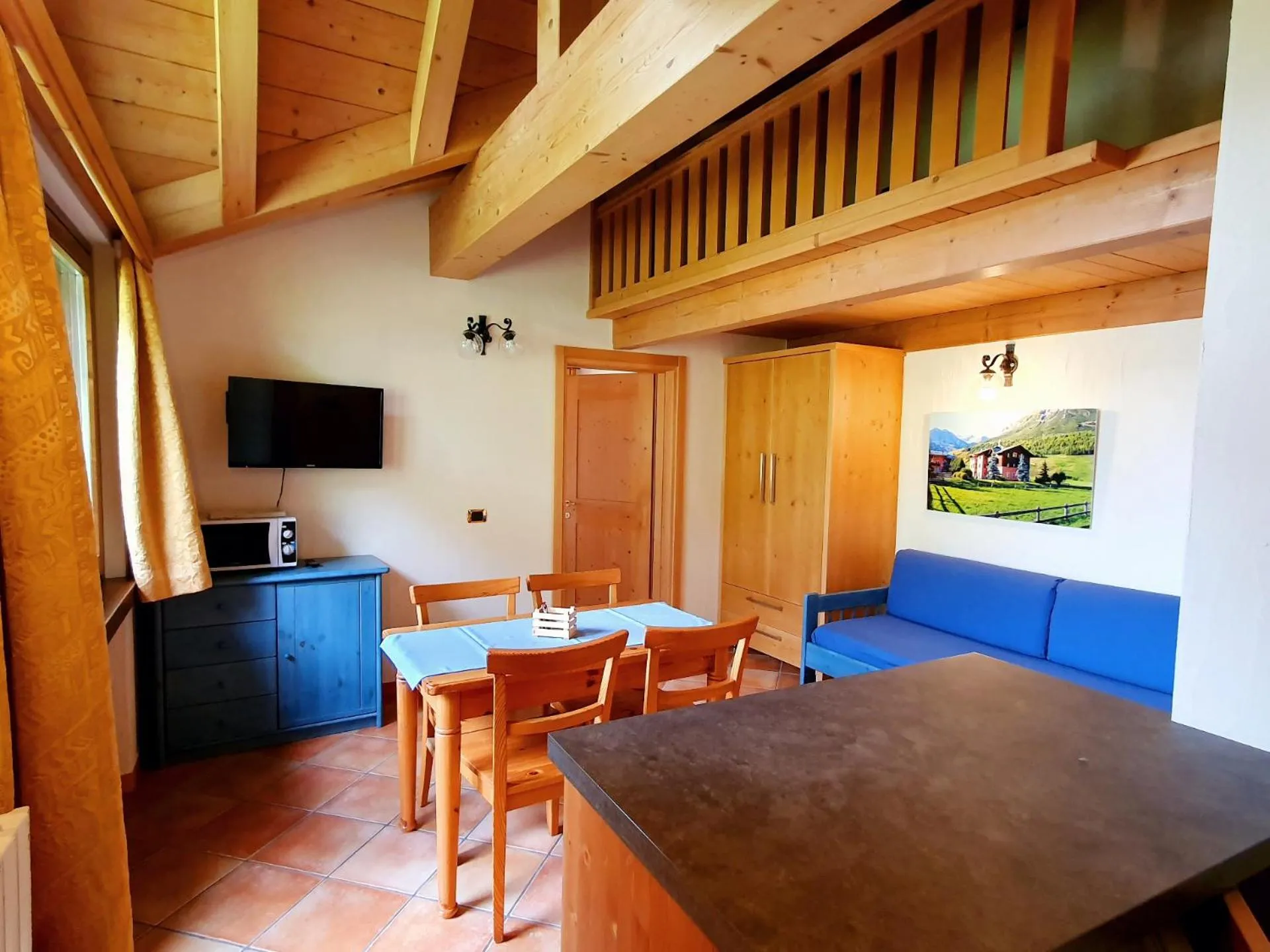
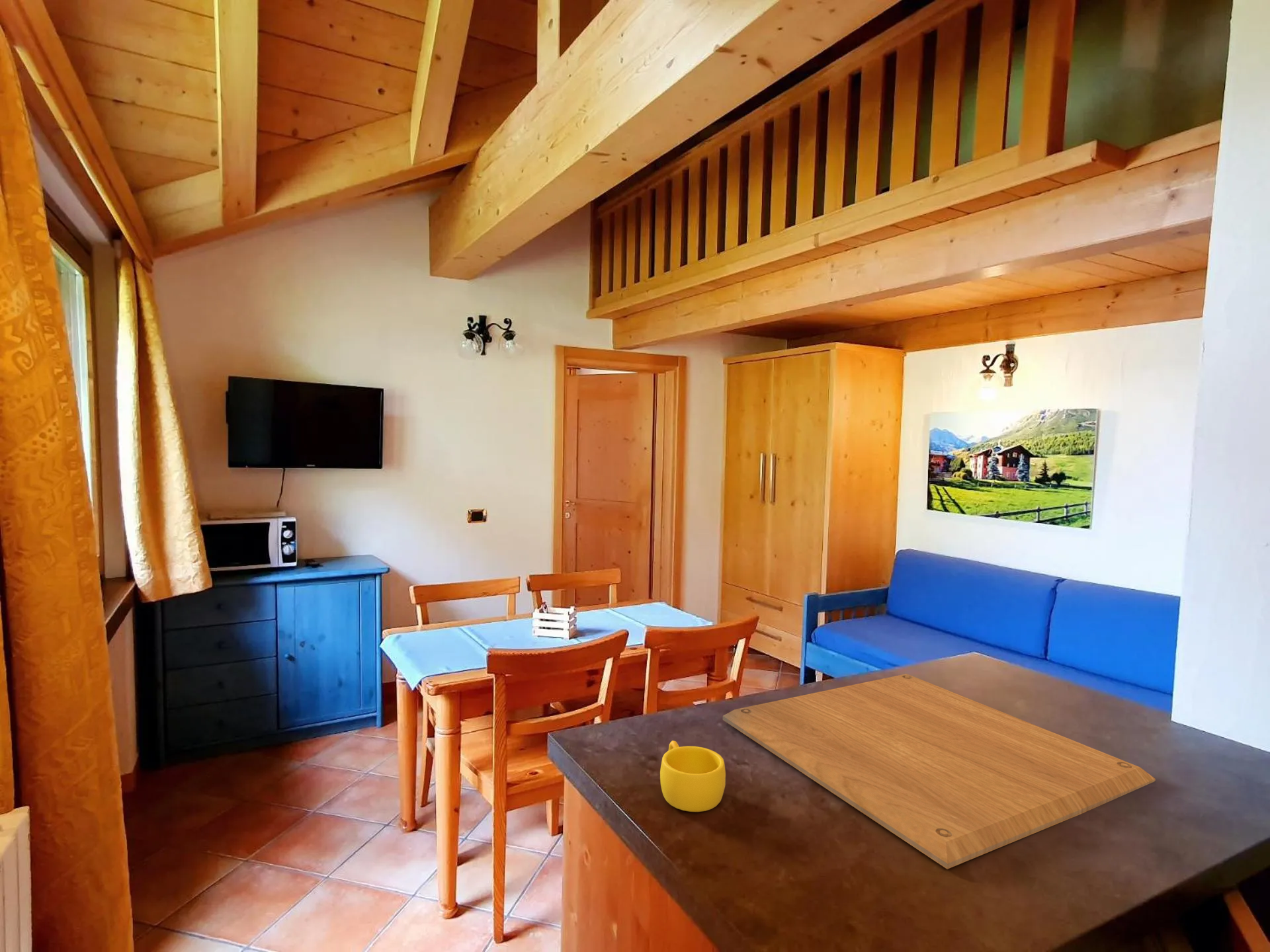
+ chopping board [722,673,1156,870]
+ cup [659,740,727,813]
